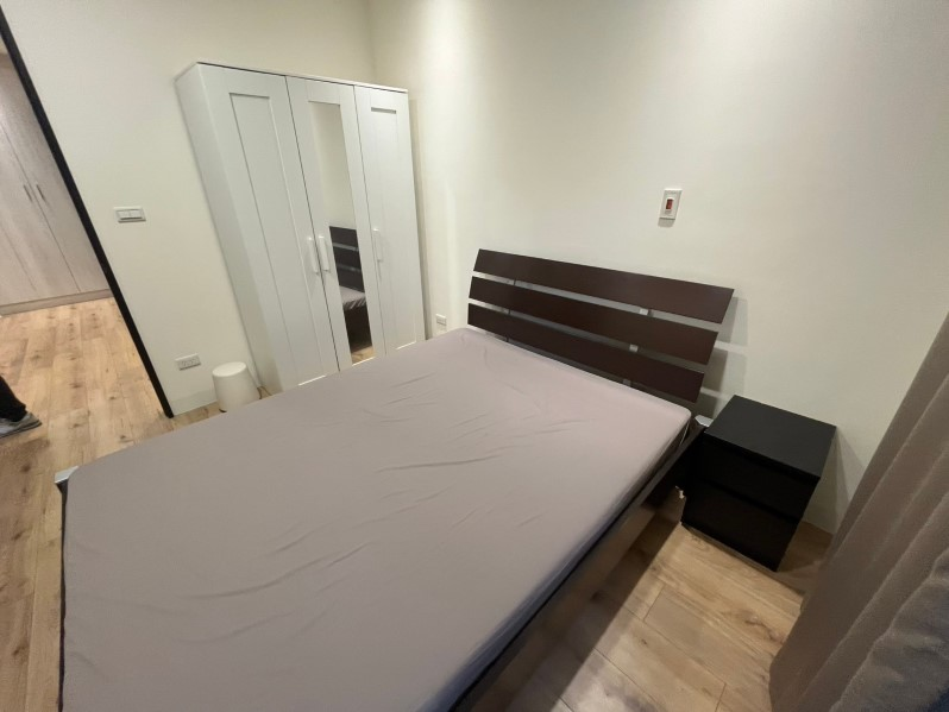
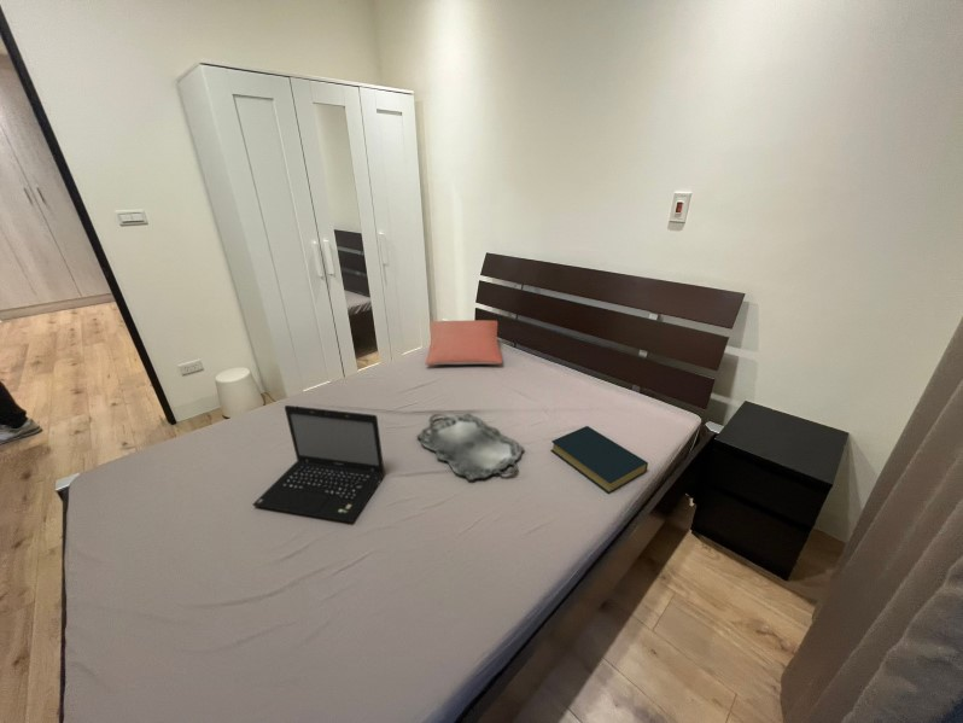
+ hardback book [549,425,649,495]
+ serving tray [415,413,525,482]
+ laptop [251,404,386,524]
+ pillow [424,319,503,367]
